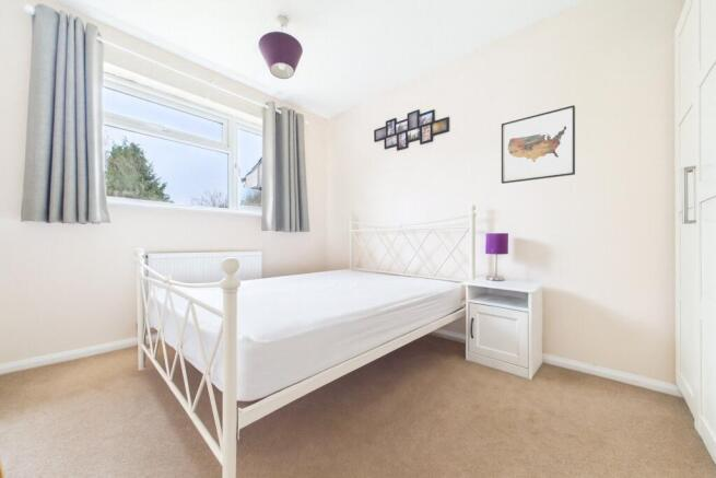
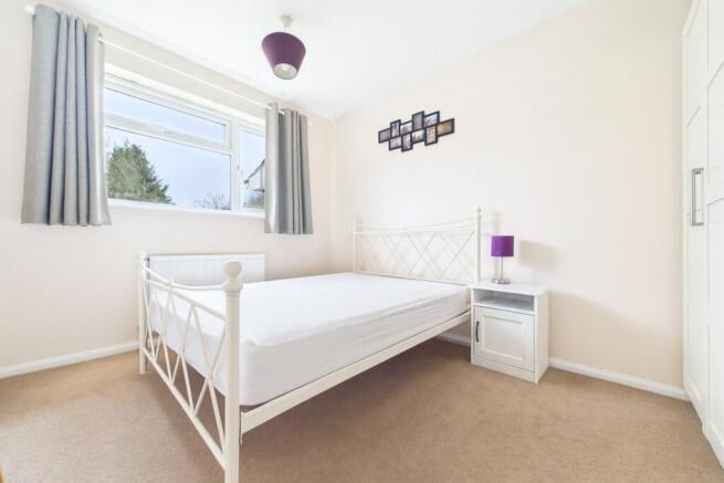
- wall art [501,104,576,185]
